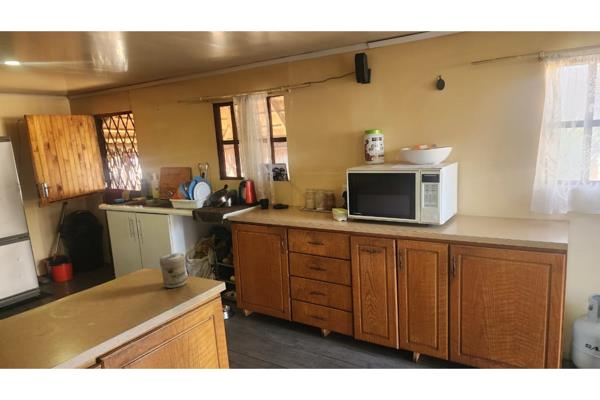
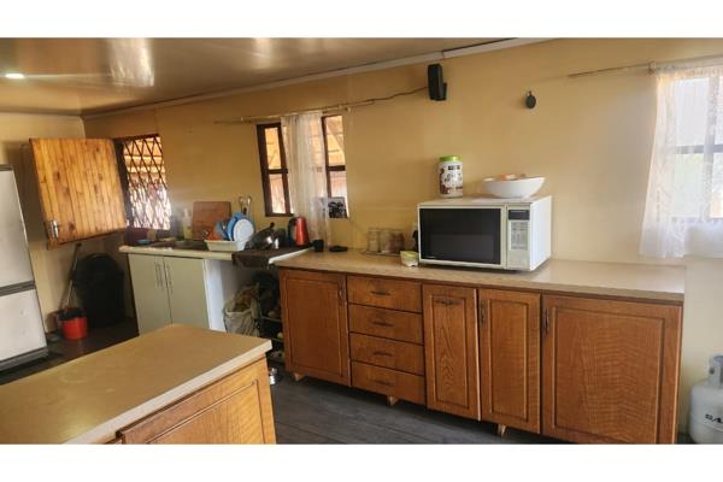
- jar [159,252,187,289]
